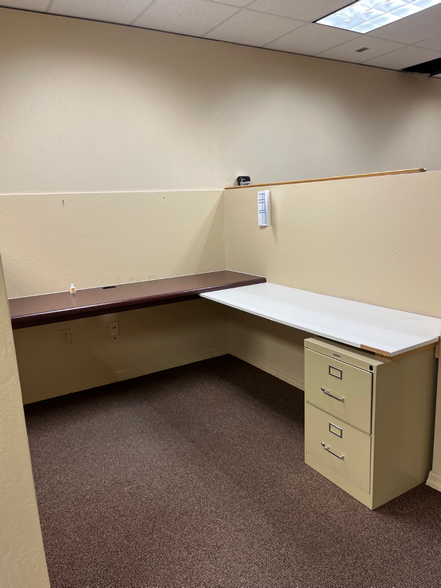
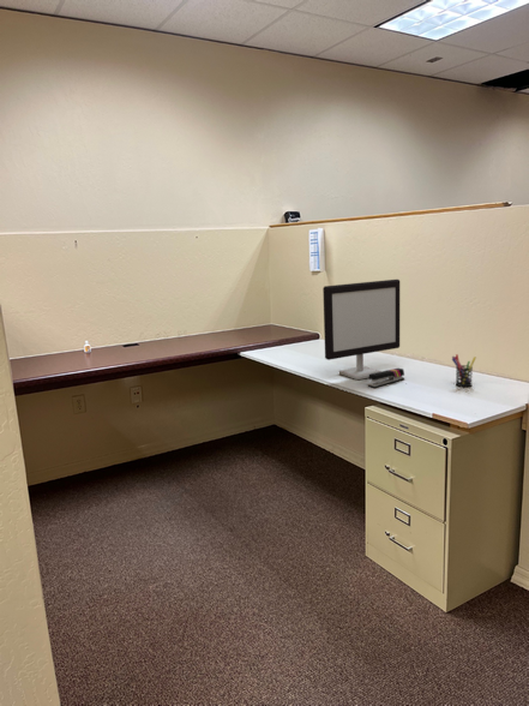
+ pen holder [451,353,477,388]
+ stapler [367,367,405,389]
+ computer monitor [321,279,401,381]
